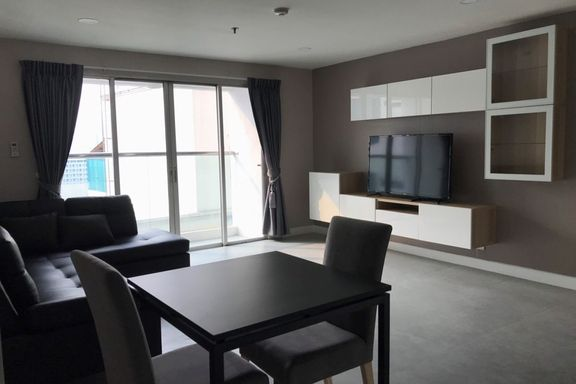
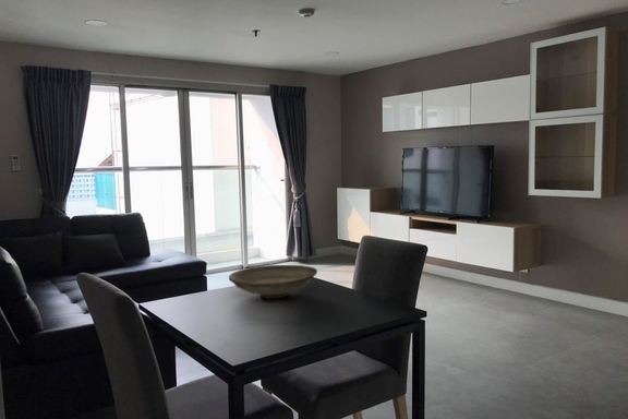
+ decorative bowl [228,264,318,300]
